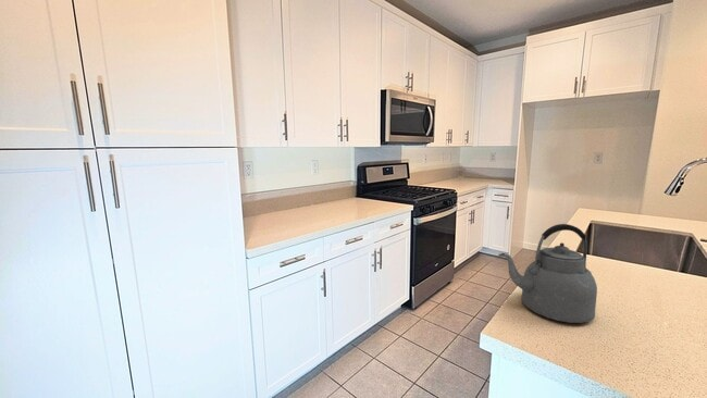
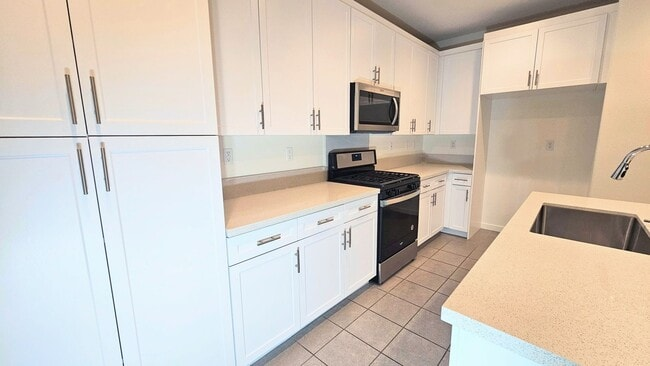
- kettle [497,223,598,324]
